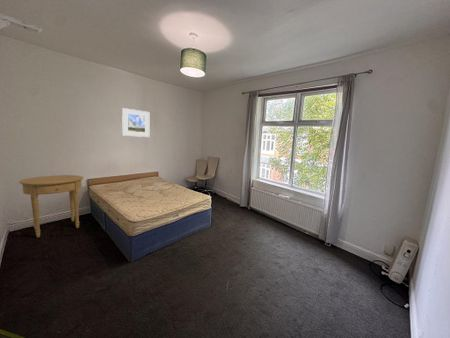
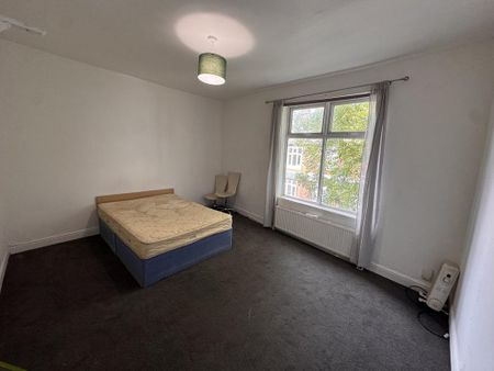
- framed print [121,107,150,138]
- side table [18,174,84,238]
